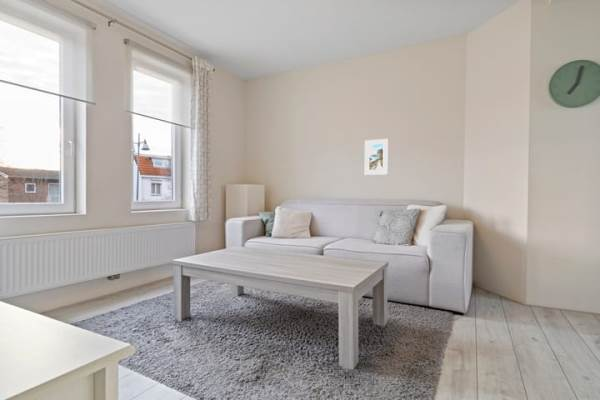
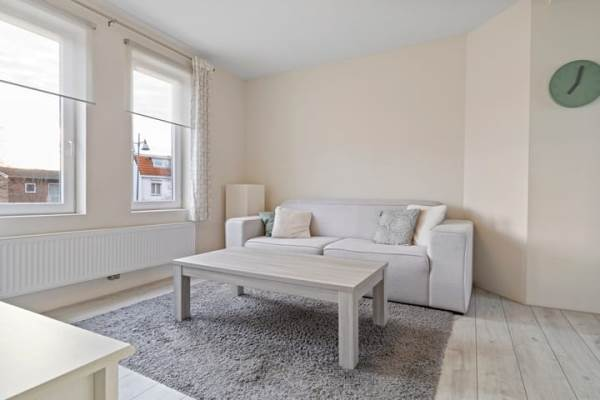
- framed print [364,138,389,176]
